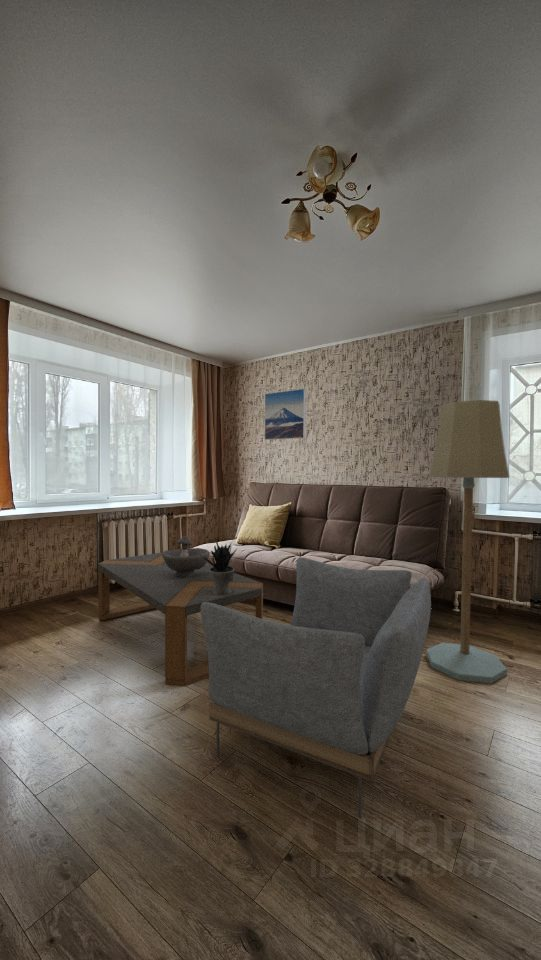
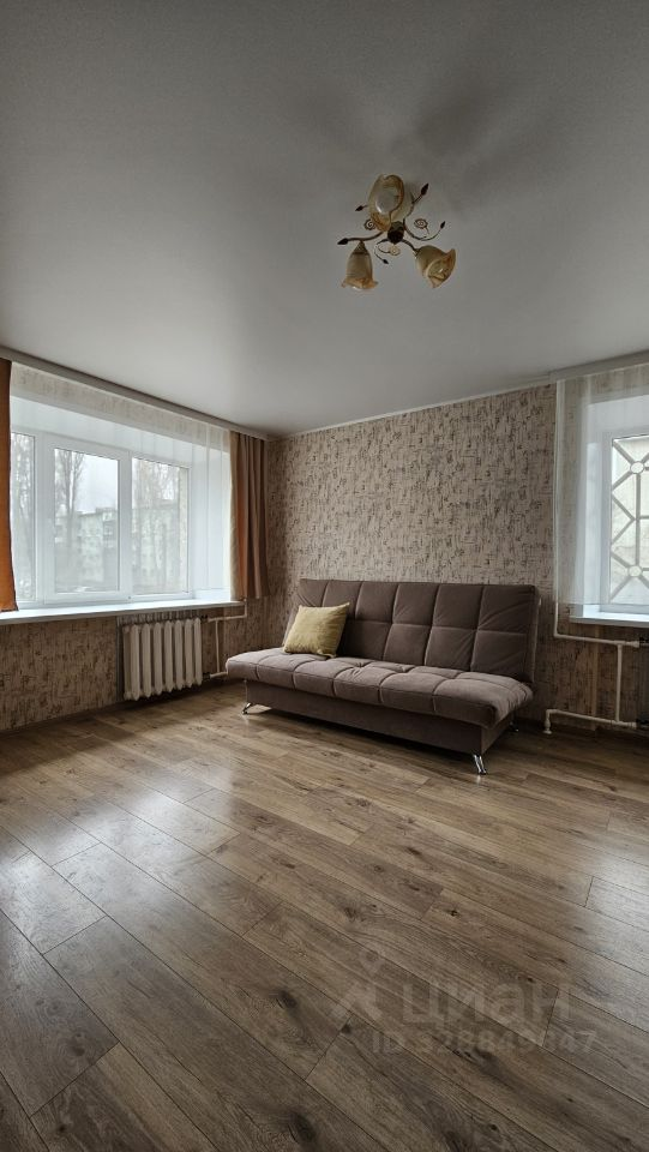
- coffee table [97,552,264,687]
- potted plant [200,538,238,595]
- armchair [200,556,432,819]
- decorative bowl [161,535,211,577]
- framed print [264,388,307,441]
- floor lamp [425,399,511,685]
